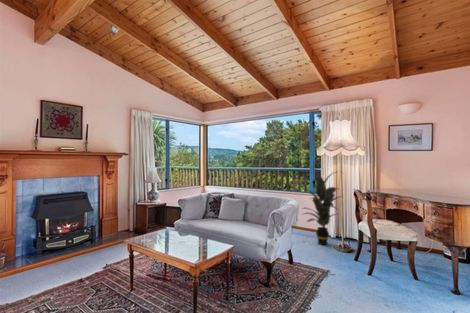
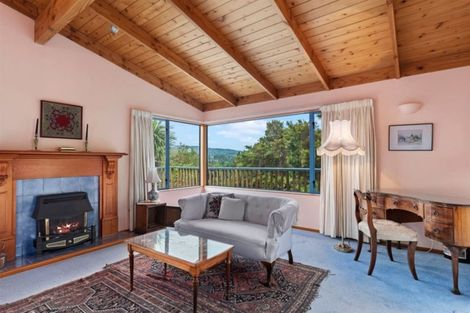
- indoor plant [294,166,344,246]
